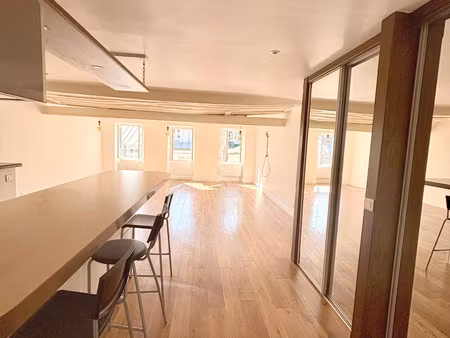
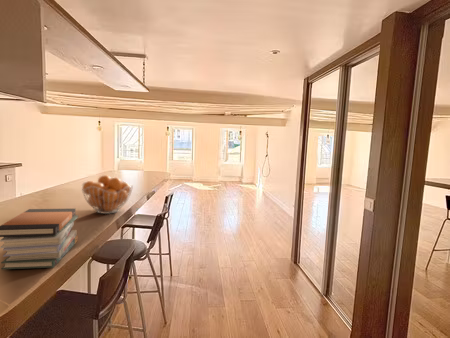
+ book stack [0,208,79,270]
+ fruit basket [80,174,134,215]
